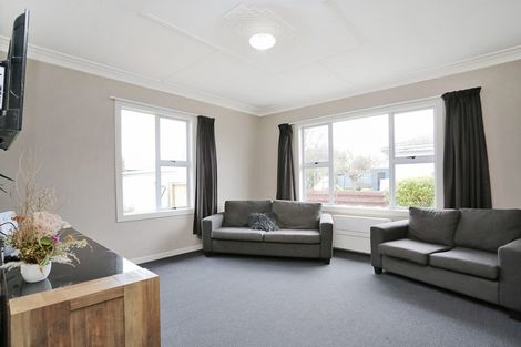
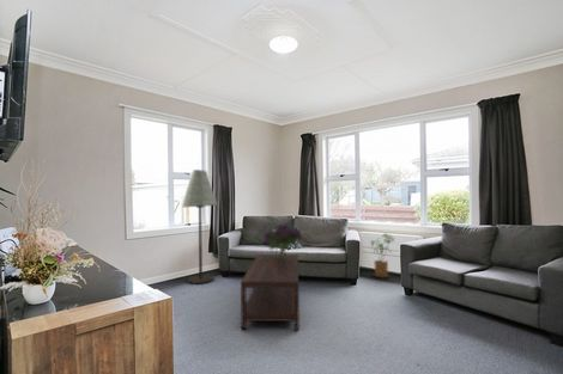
+ house plant [370,233,395,278]
+ floor lamp [181,168,219,286]
+ bouquet [262,223,303,257]
+ coffee table [240,253,301,331]
